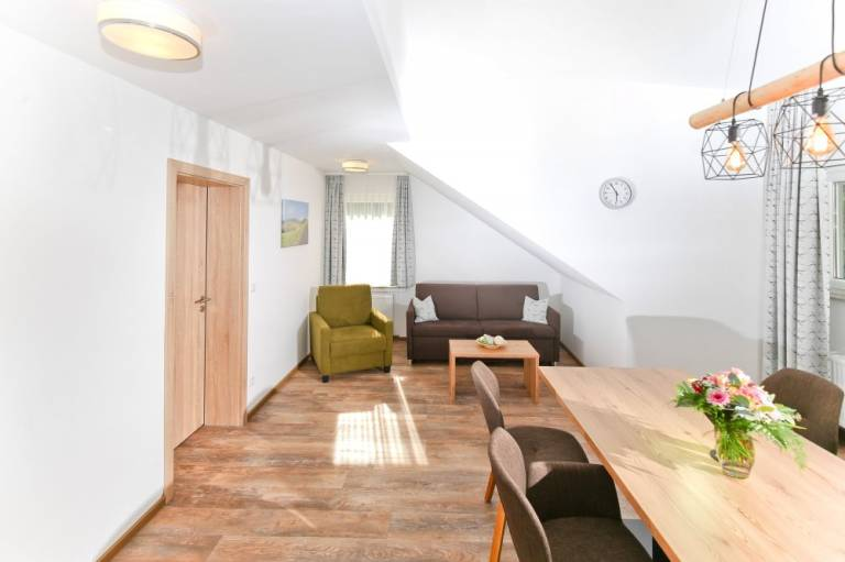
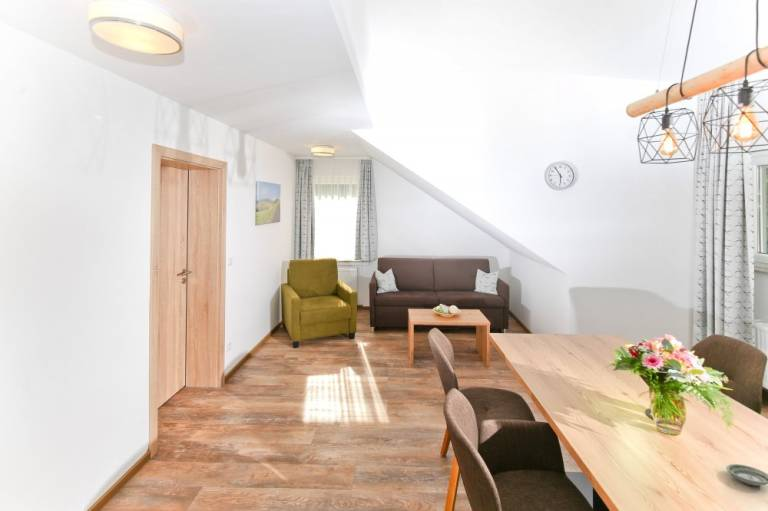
+ saucer [725,463,768,487]
